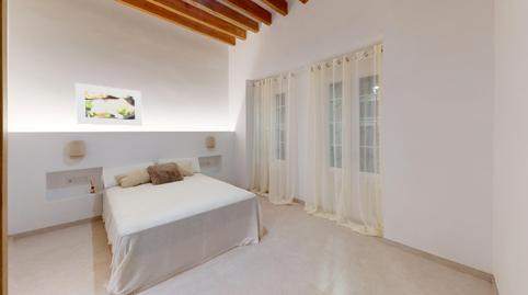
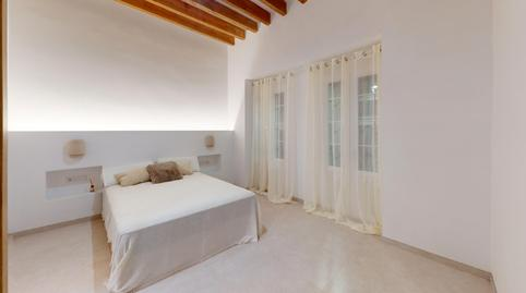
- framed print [74,82,144,127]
